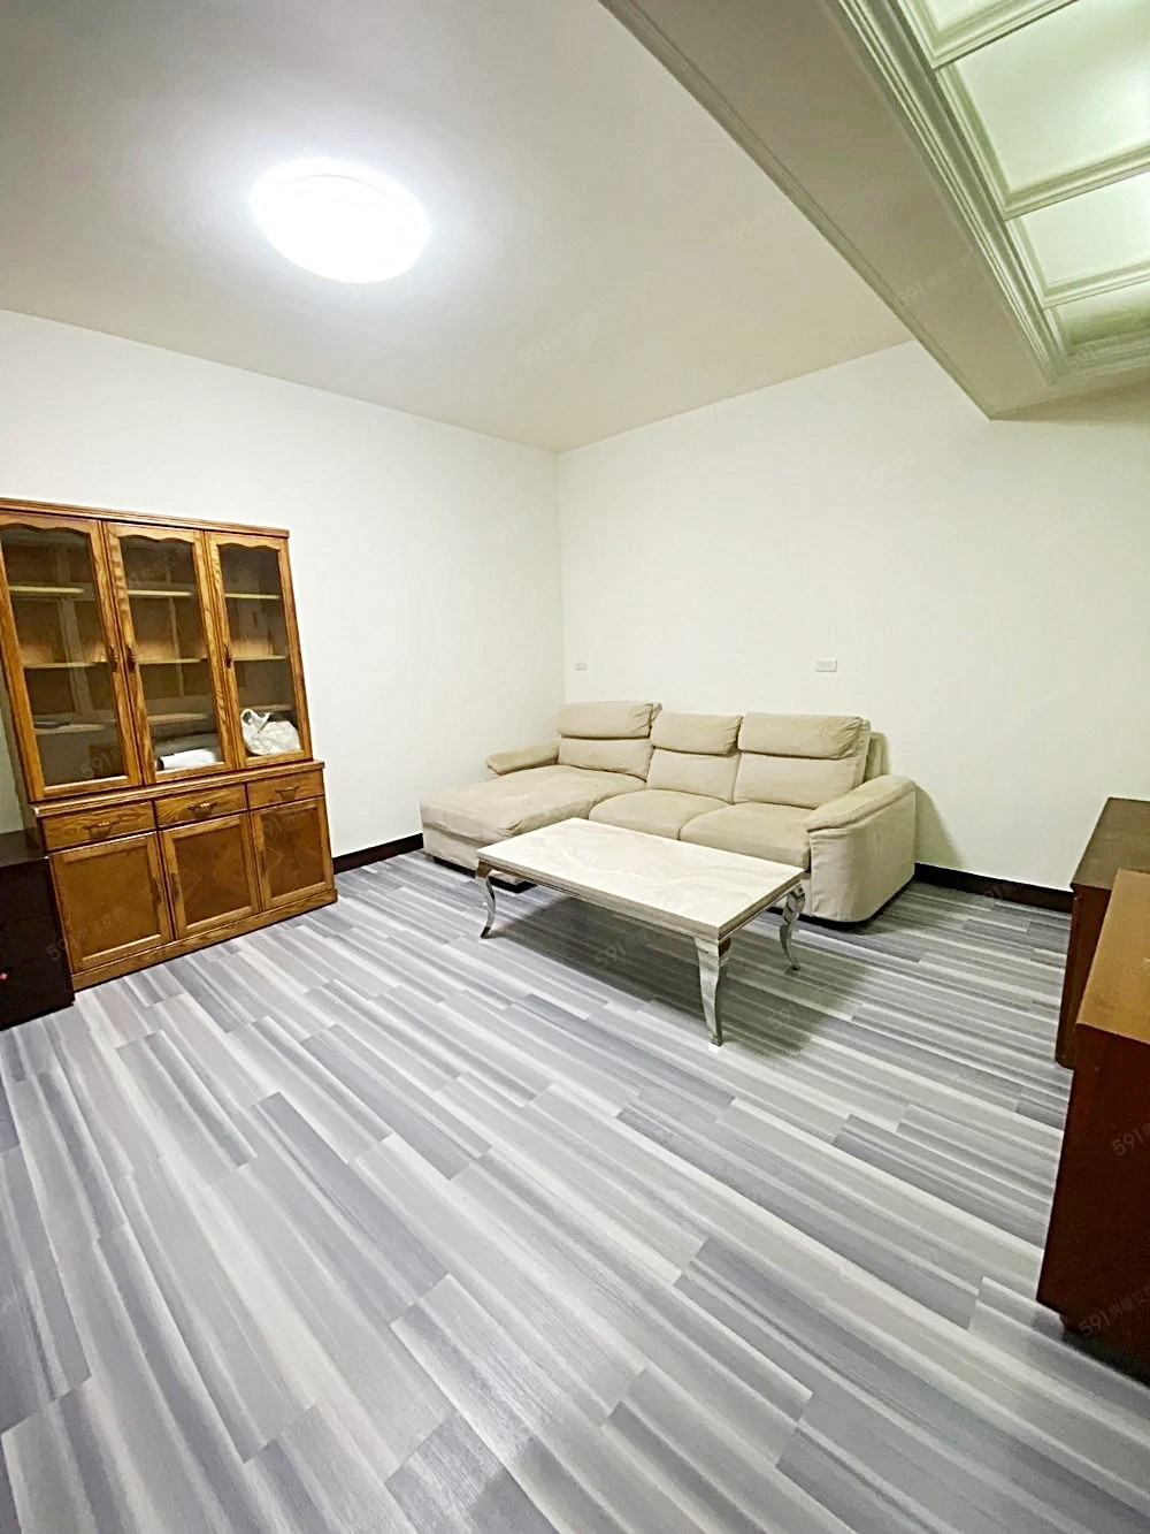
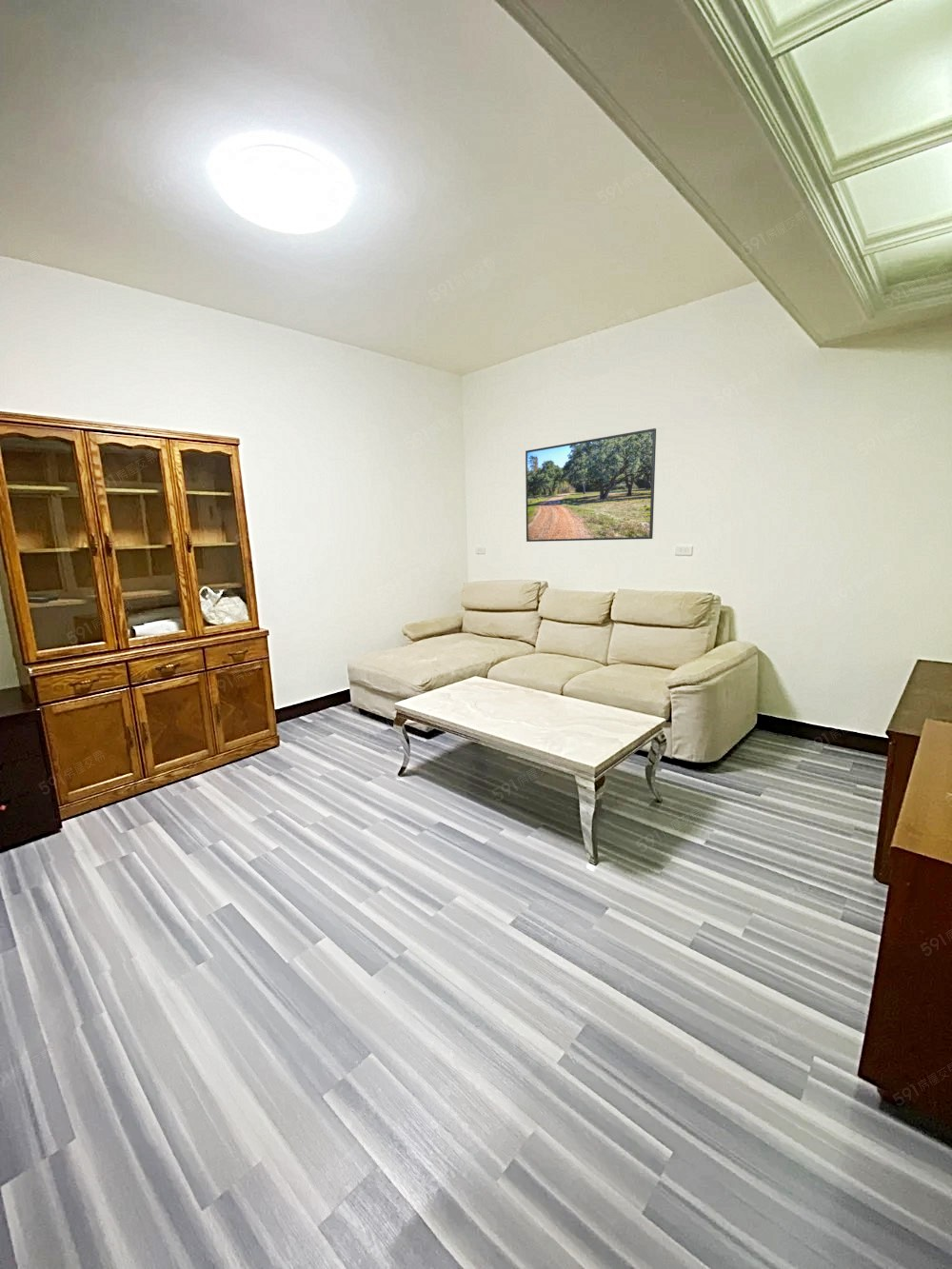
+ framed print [525,427,657,543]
